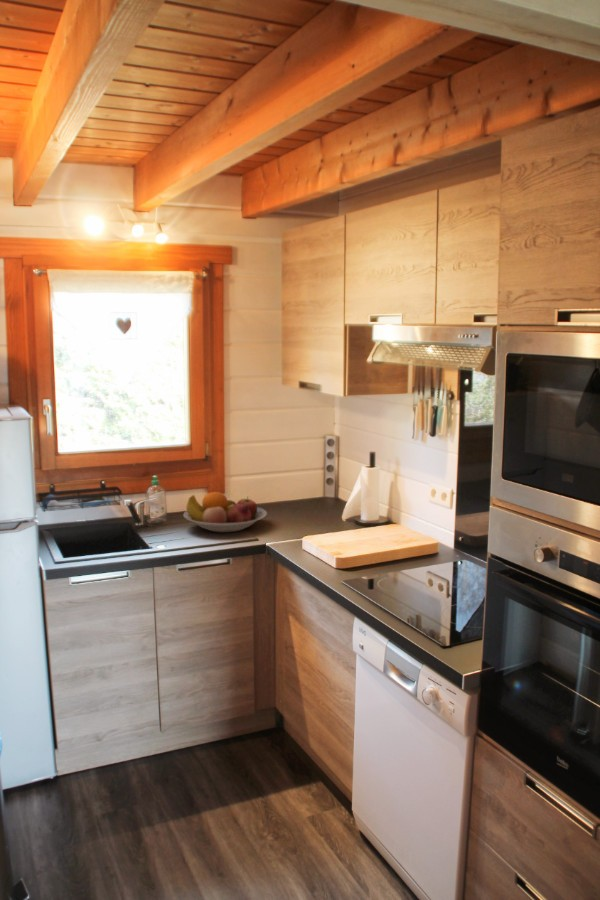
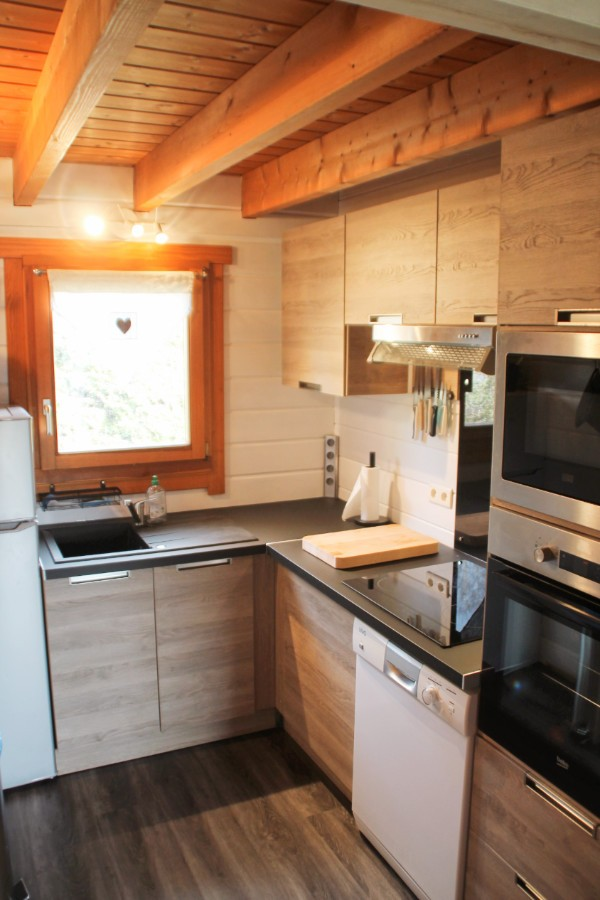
- fruit bowl [183,491,268,533]
